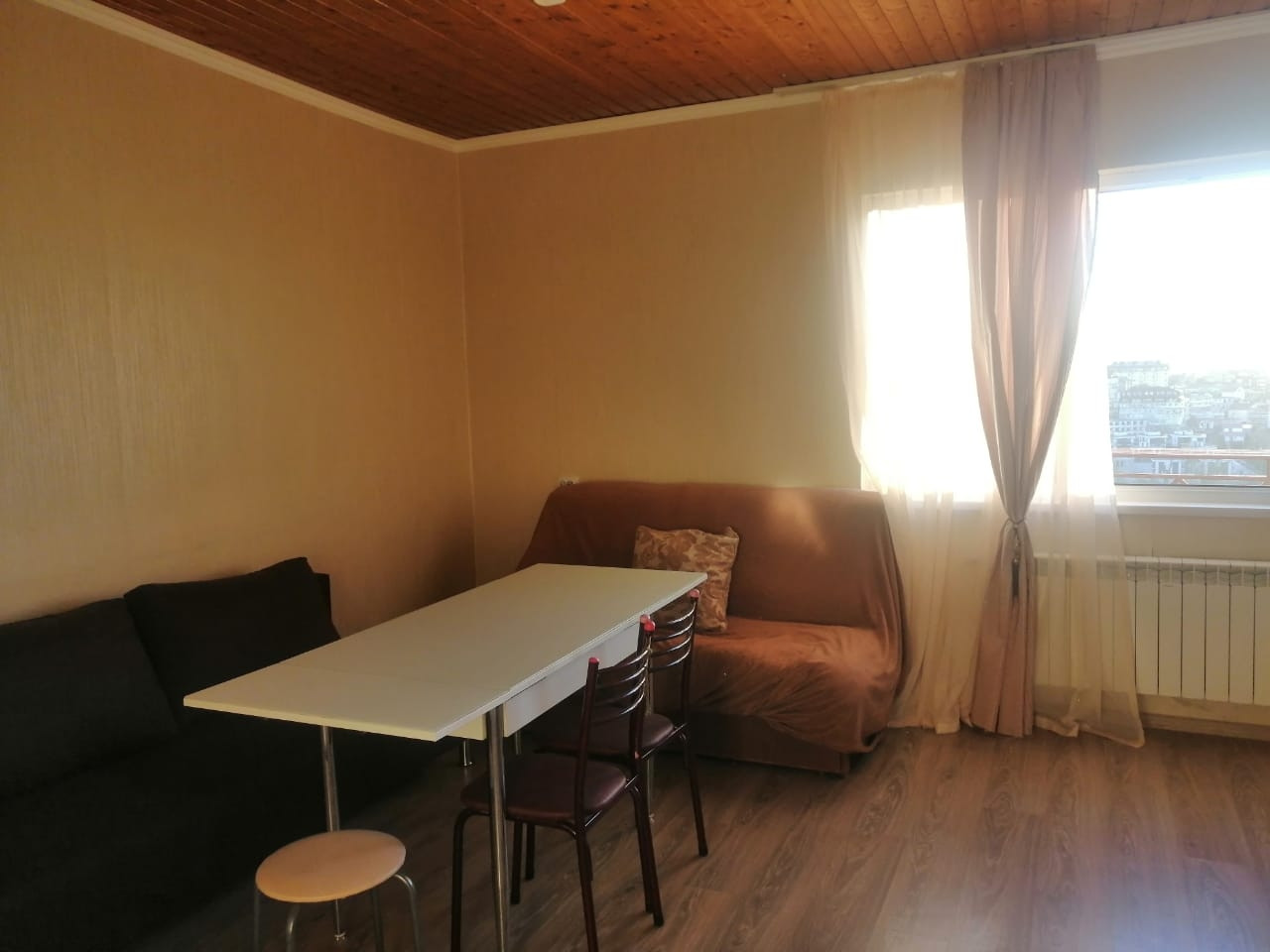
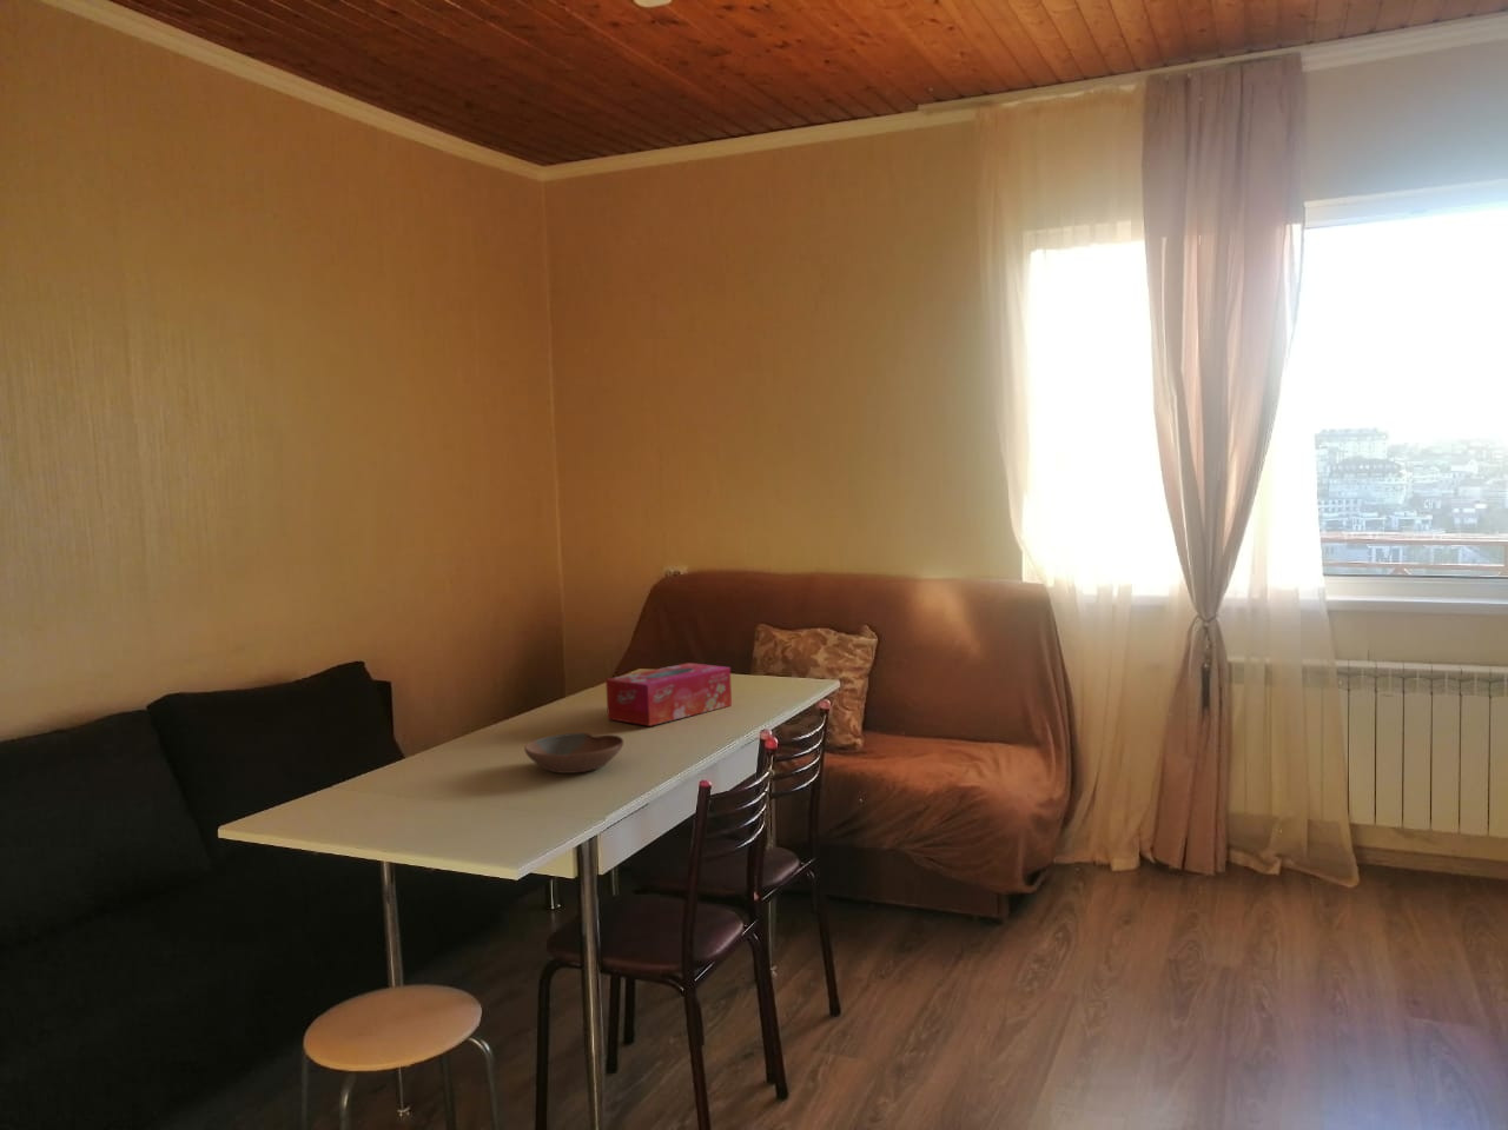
+ tissue box [604,661,733,728]
+ bowl [524,732,625,775]
